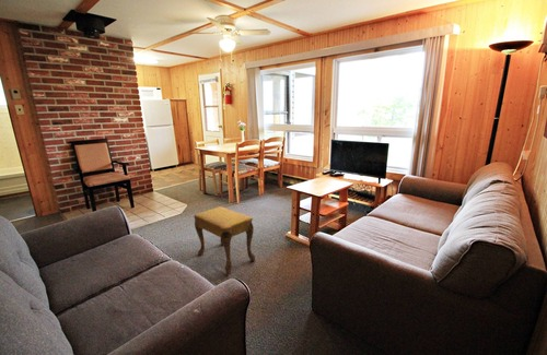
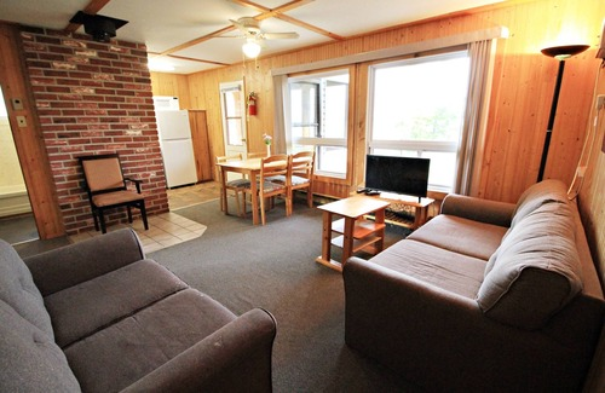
- footstool [193,205,256,275]
